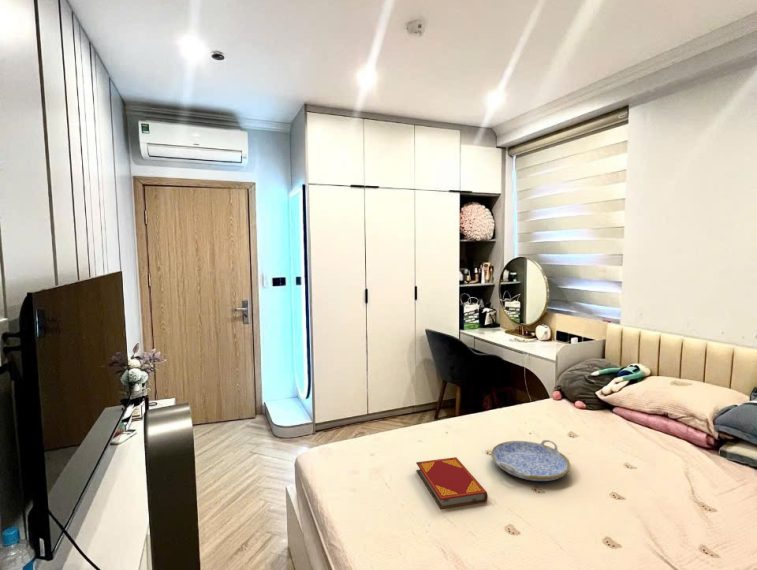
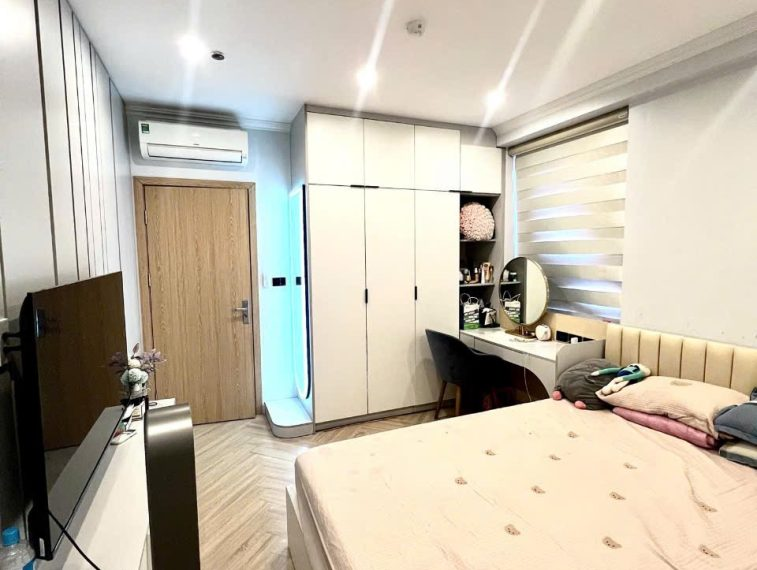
- hardback book [415,456,489,510]
- serving tray [490,439,572,482]
